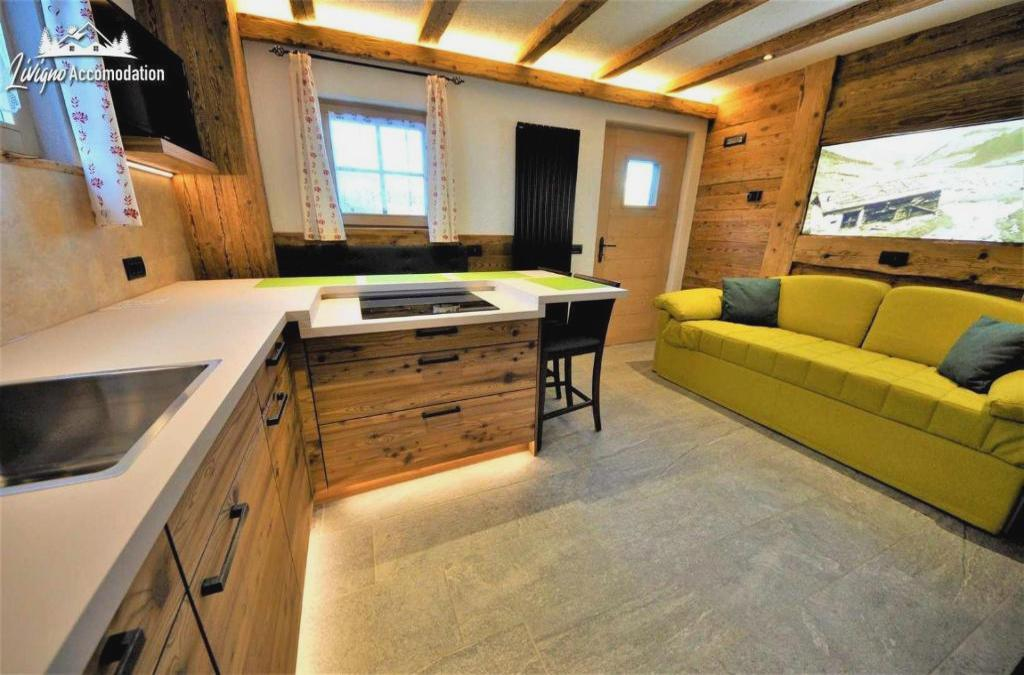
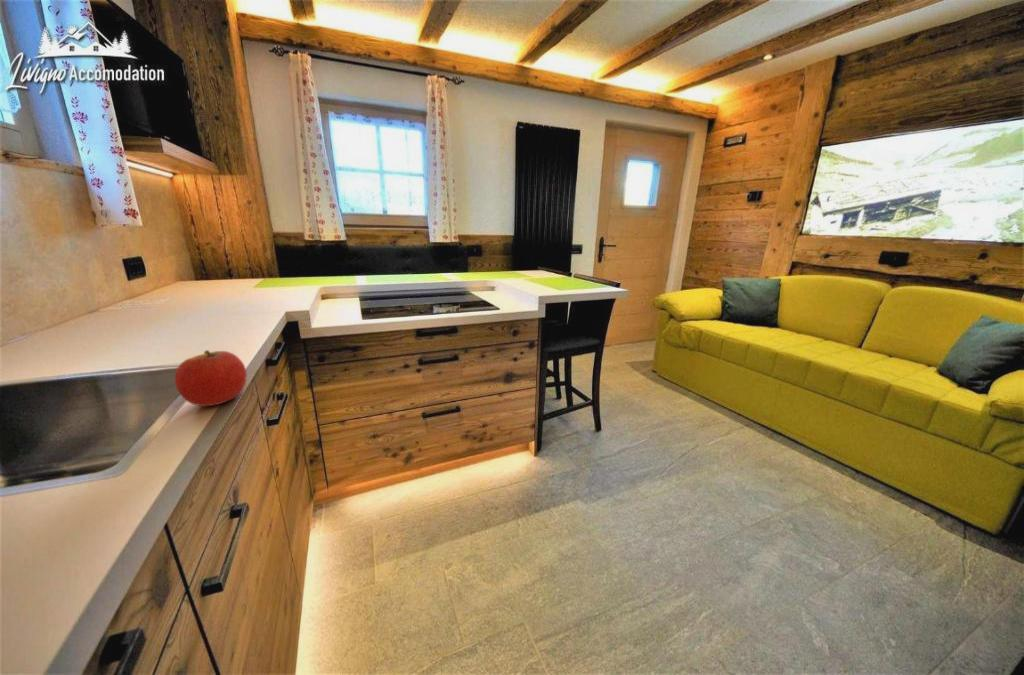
+ apple [174,349,248,407]
